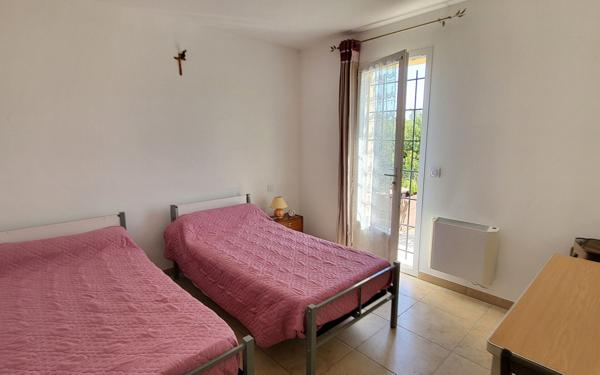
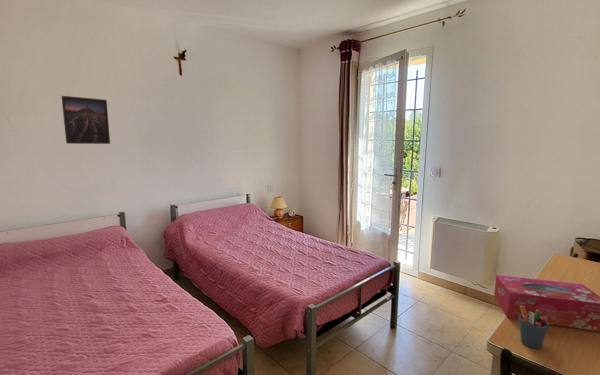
+ tissue box [493,274,600,332]
+ pen holder [518,306,550,349]
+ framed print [61,95,111,145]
